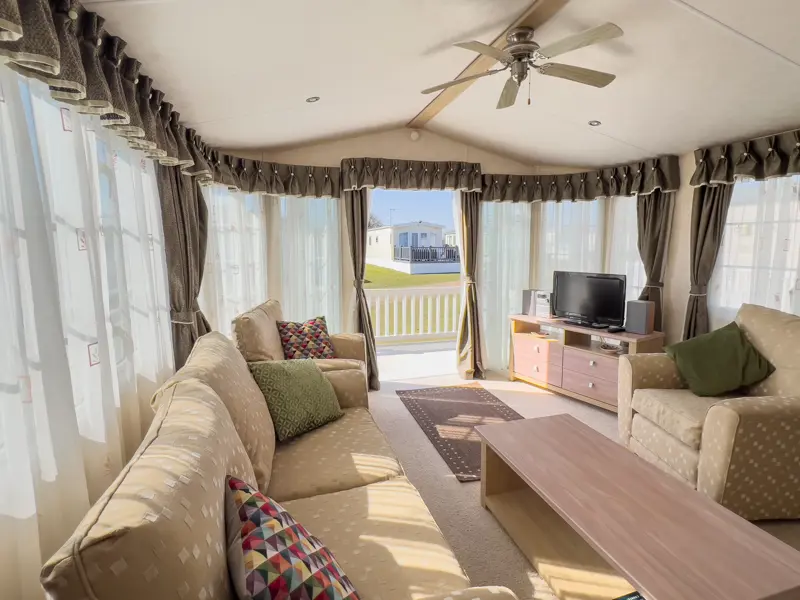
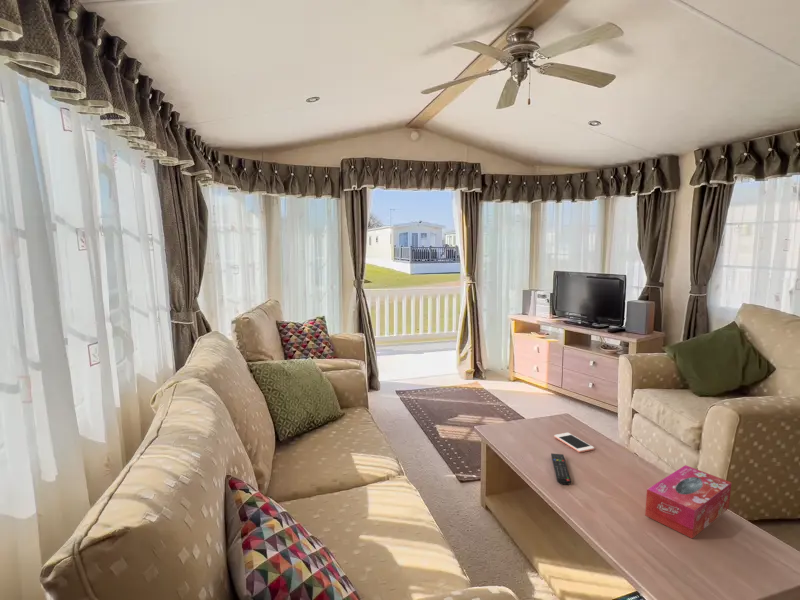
+ remote control [550,452,572,486]
+ cell phone [553,432,595,453]
+ tissue box [644,464,732,540]
